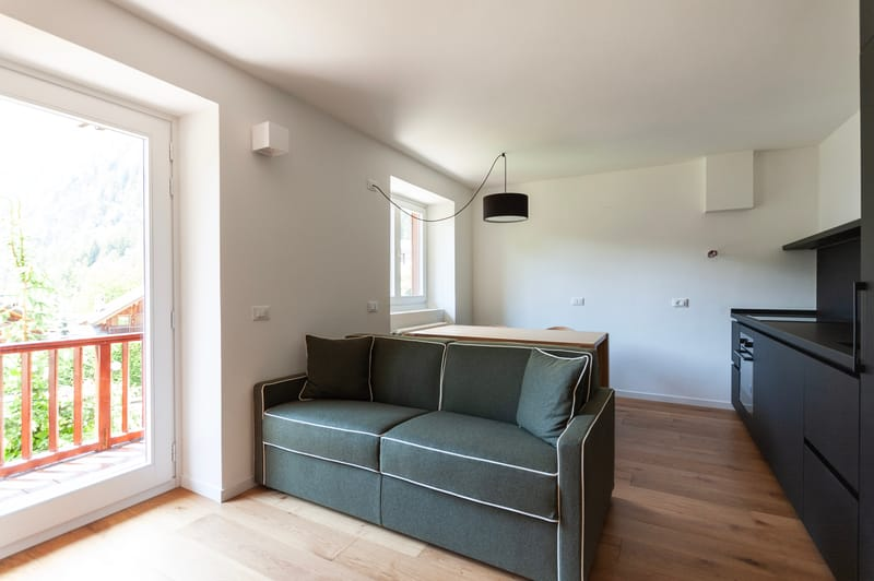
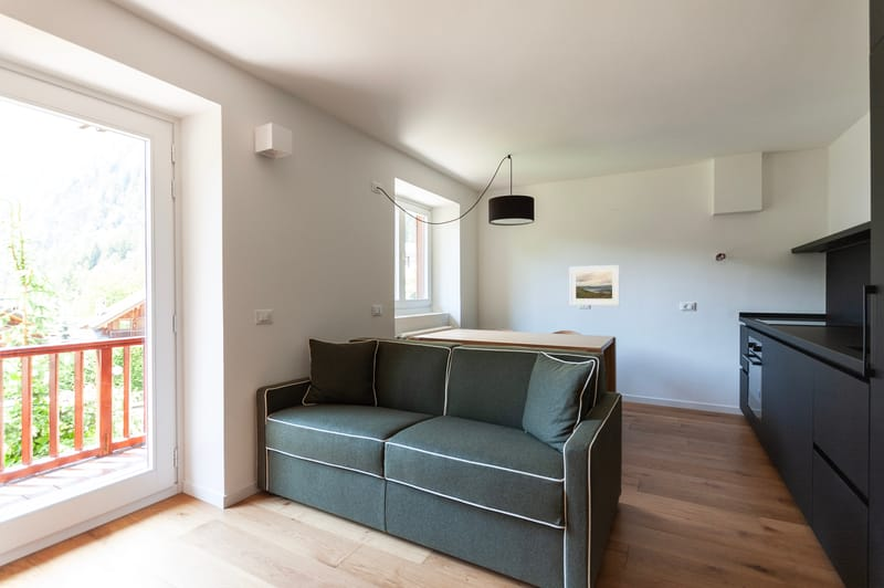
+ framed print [568,264,621,306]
